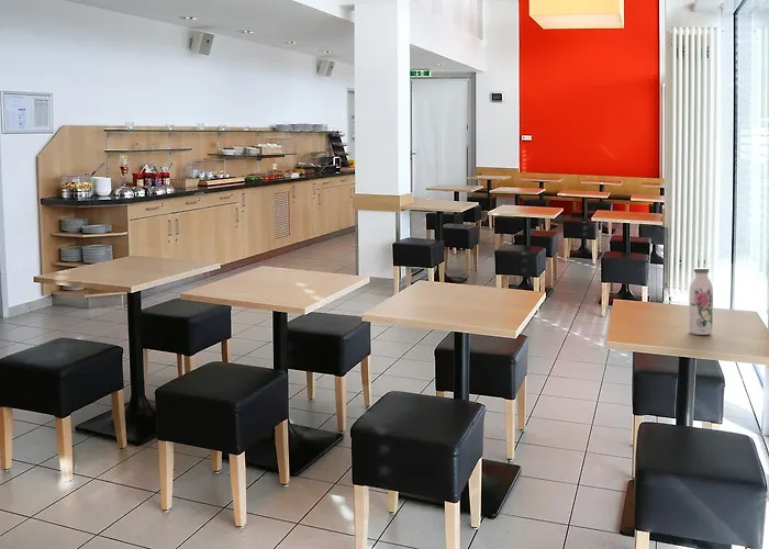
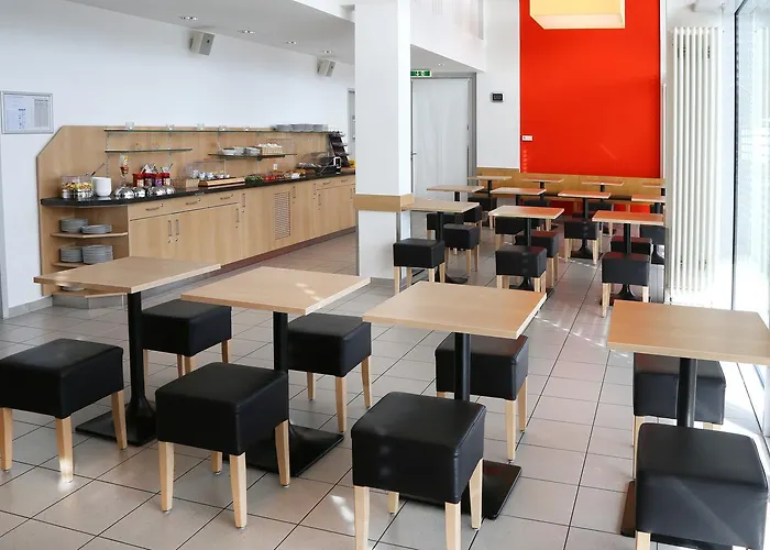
- water bottle [688,267,714,336]
